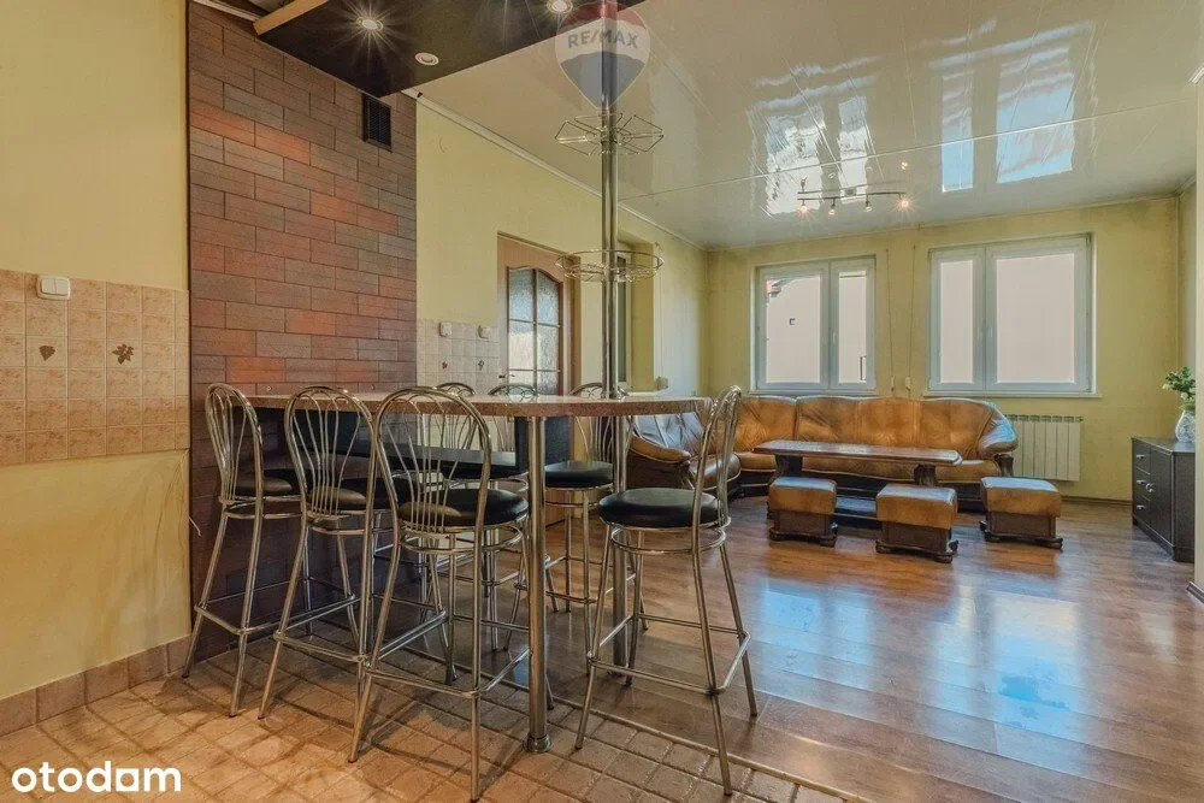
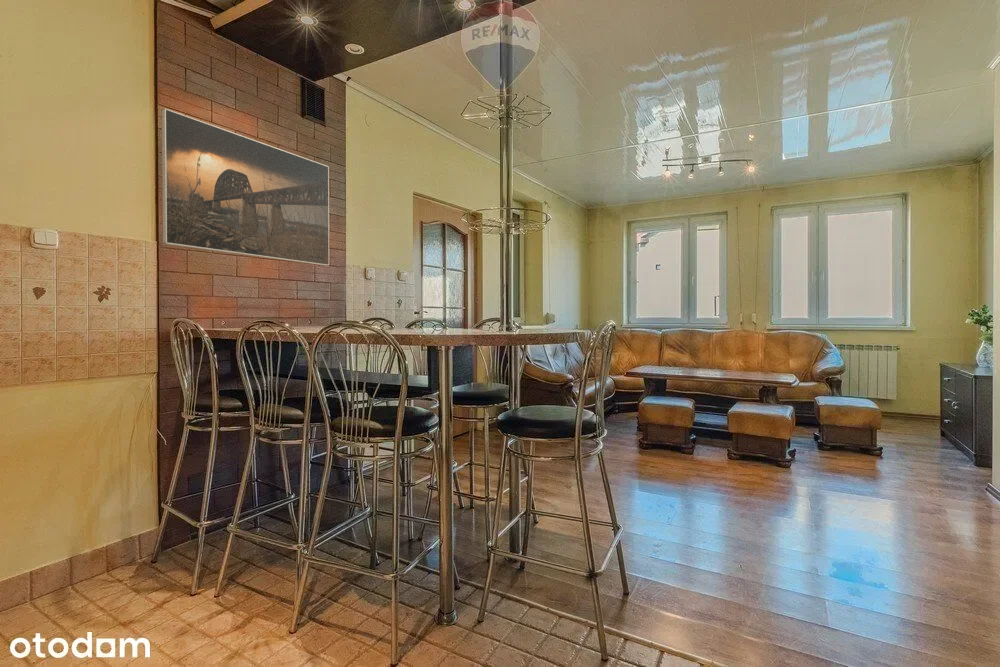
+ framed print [160,108,330,267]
